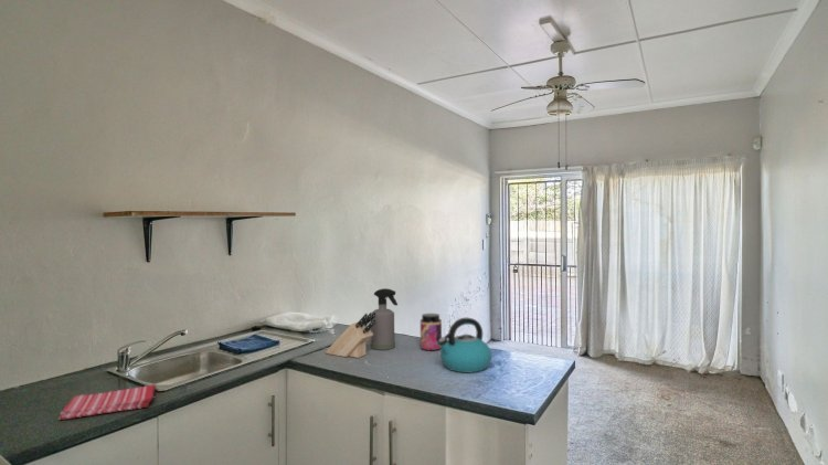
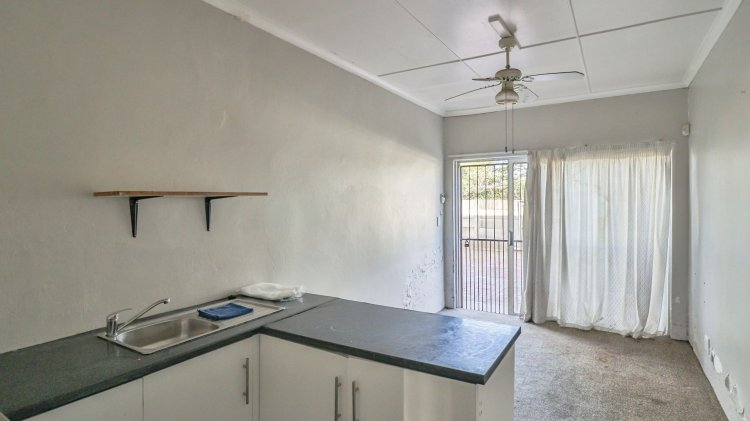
- spray bottle [370,287,399,351]
- dish towel [57,383,157,421]
- kettle [438,317,492,373]
- jar [420,313,443,352]
- knife block [325,311,376,359]
